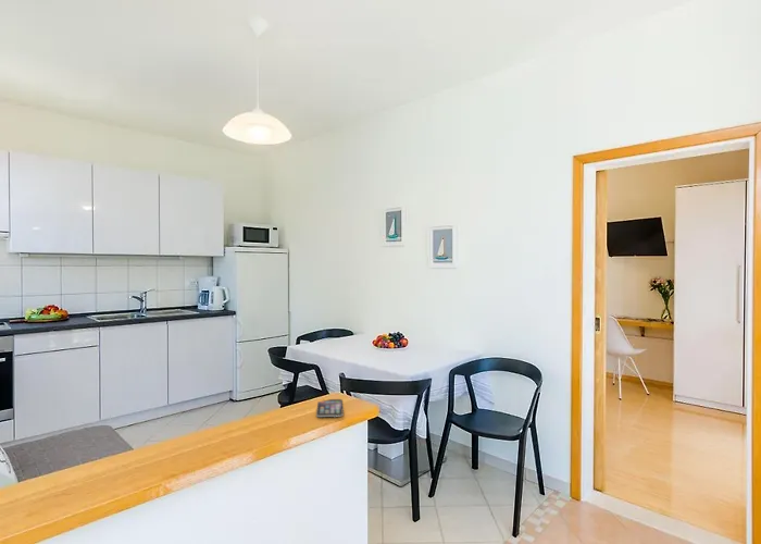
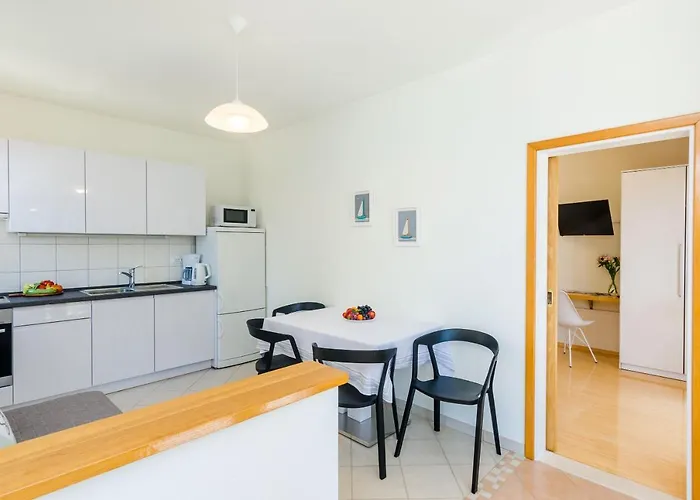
- smartphone [315,398,345,418]
